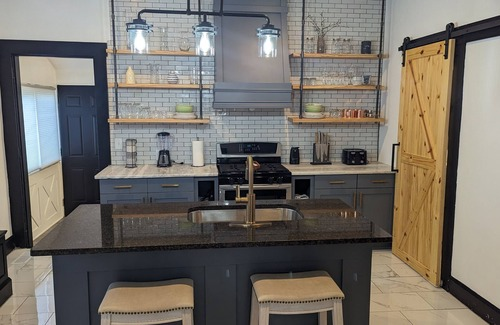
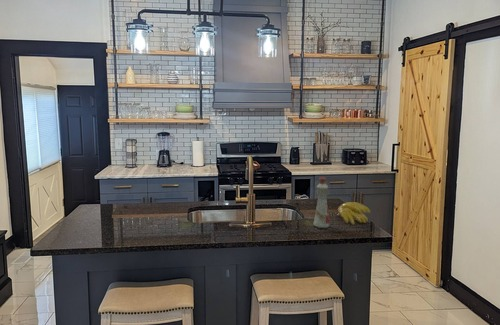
+ bottle [312,176,331,229]
+ banana [337,201,371,226]
